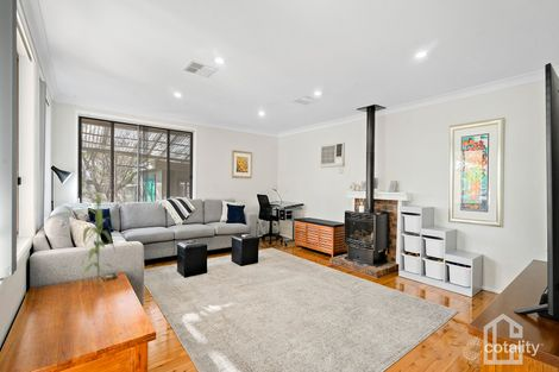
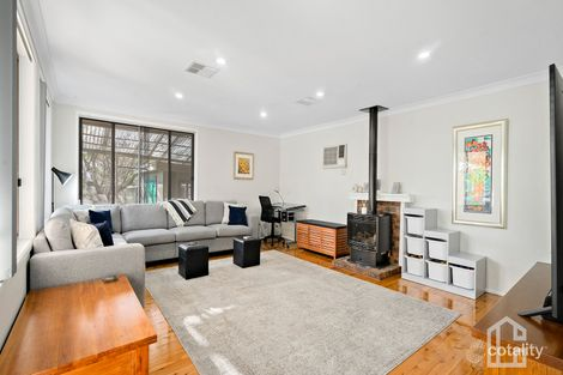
- plant [73,183,123,284]
